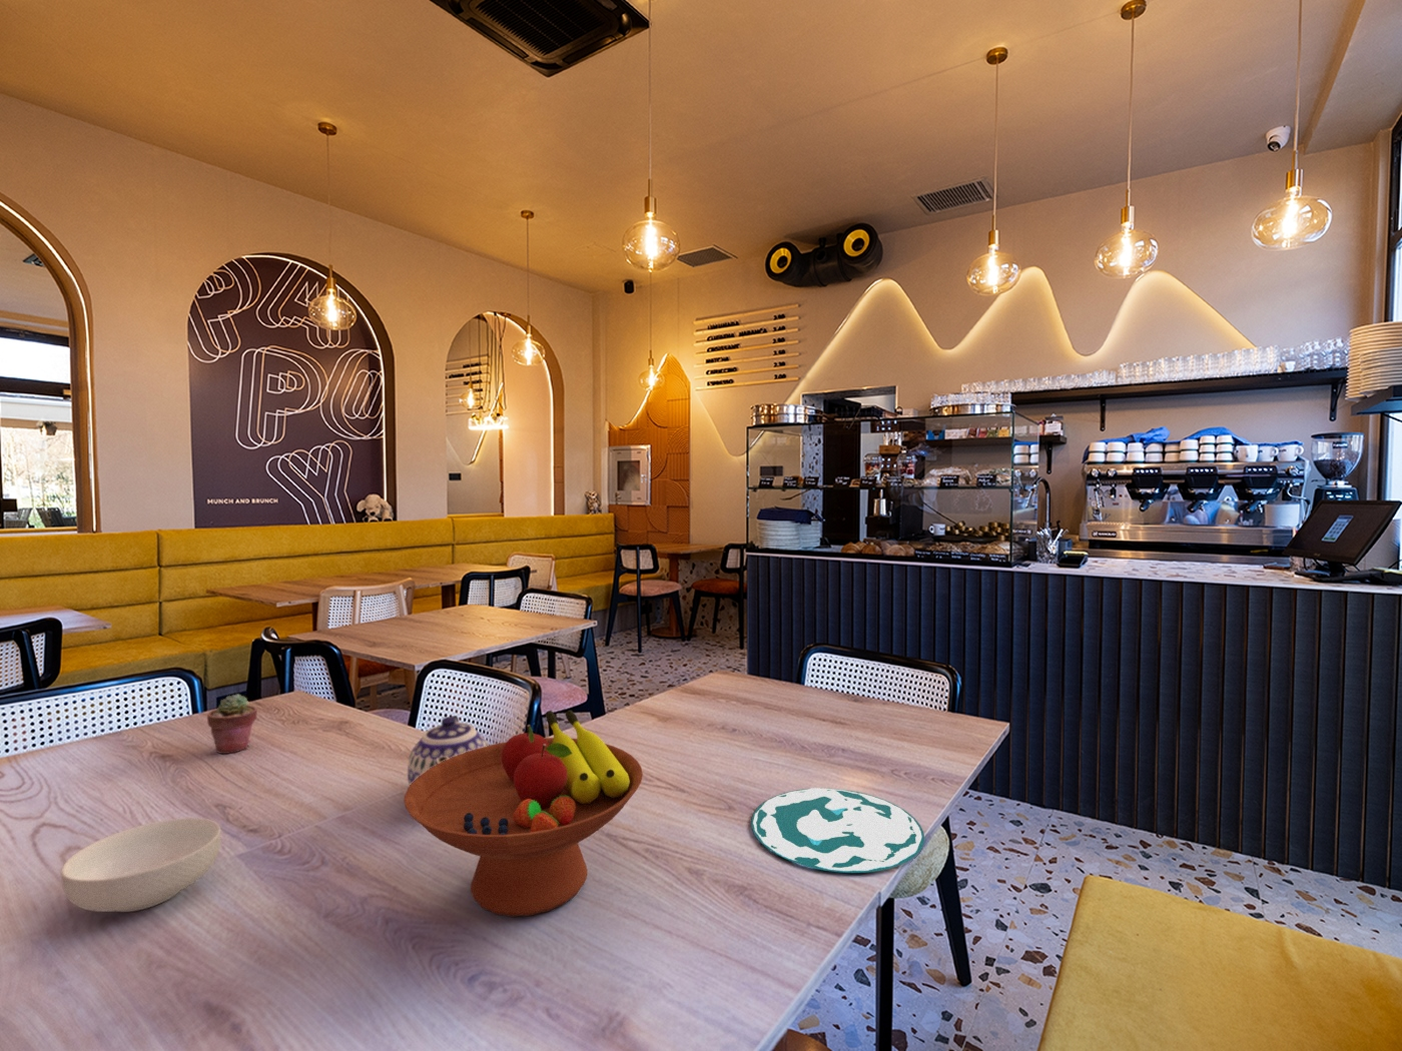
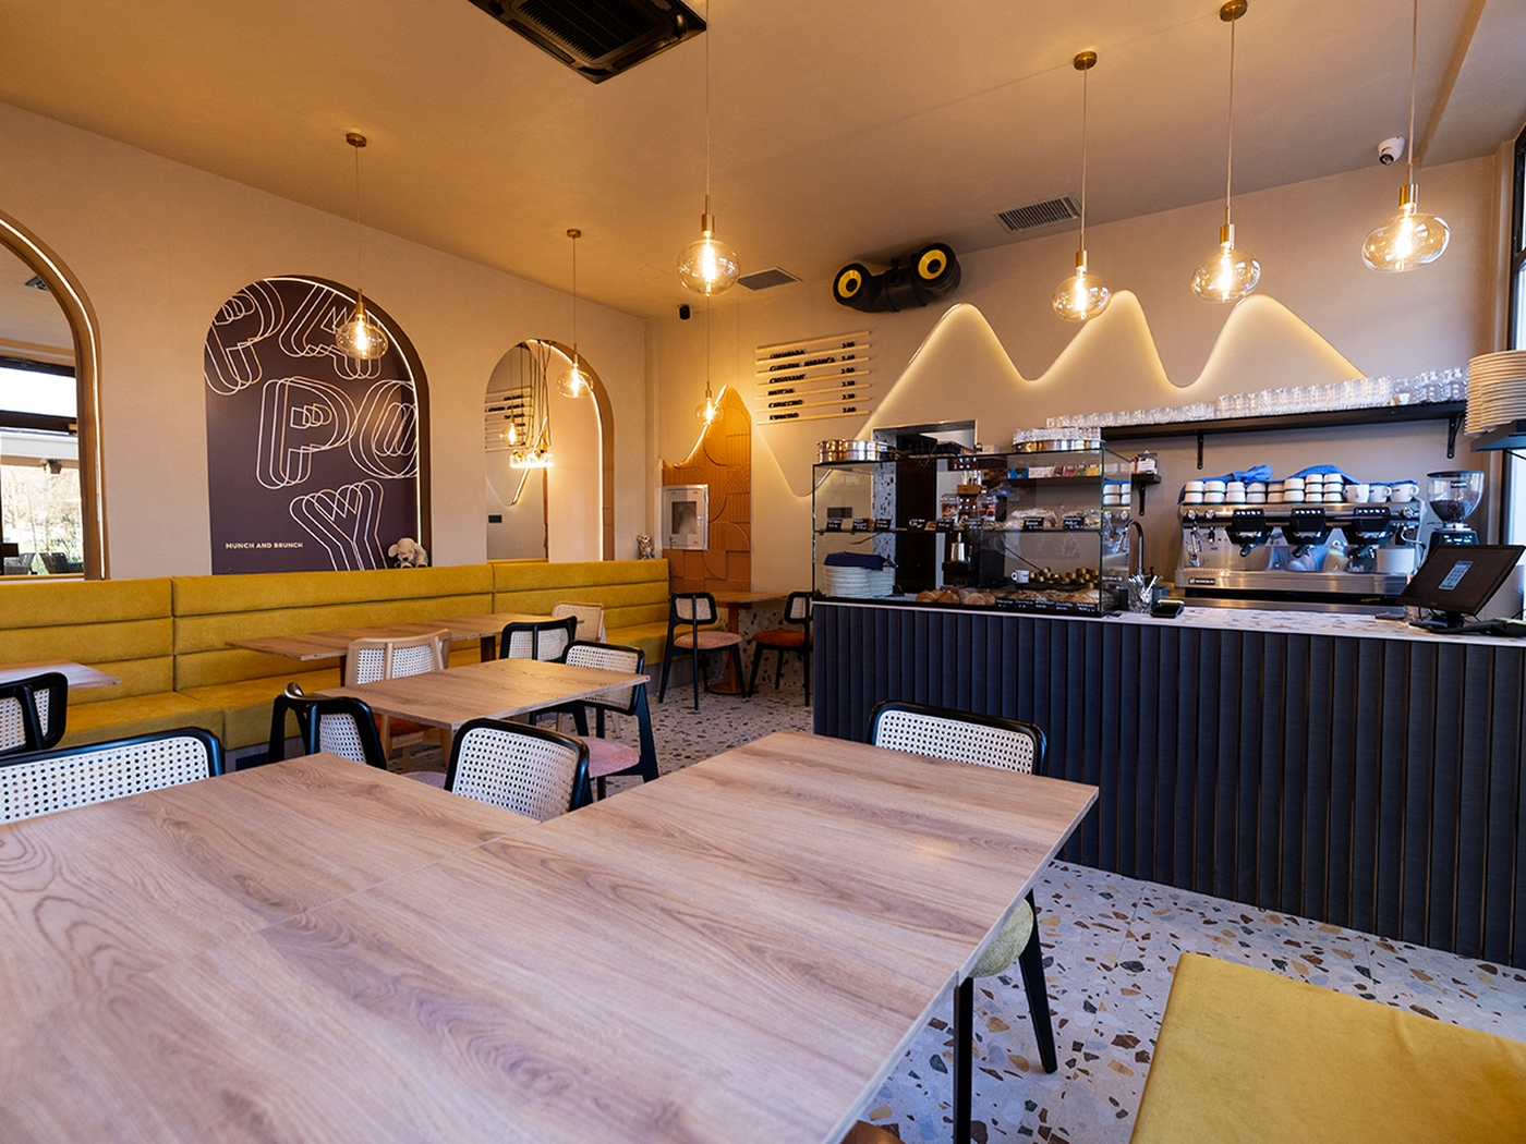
- fruit bowl [403,710,644,917]
- teapot [406,714,490,786]
- plate [750,787,925,874]
- cereal bowl [60,817,222,913]
- potted succulent [206,692,258,755]
